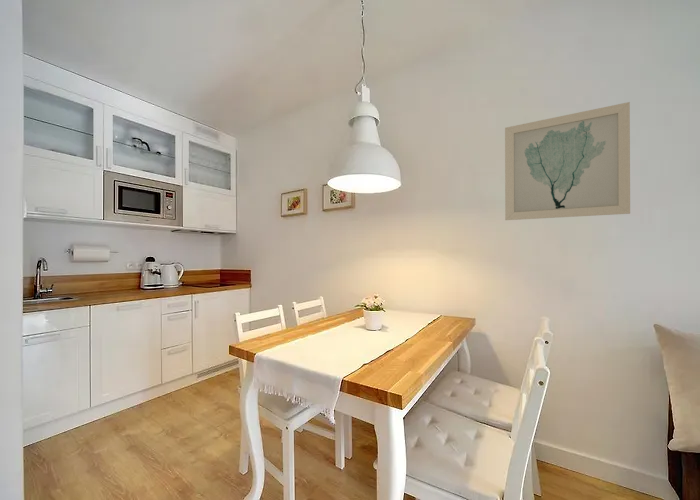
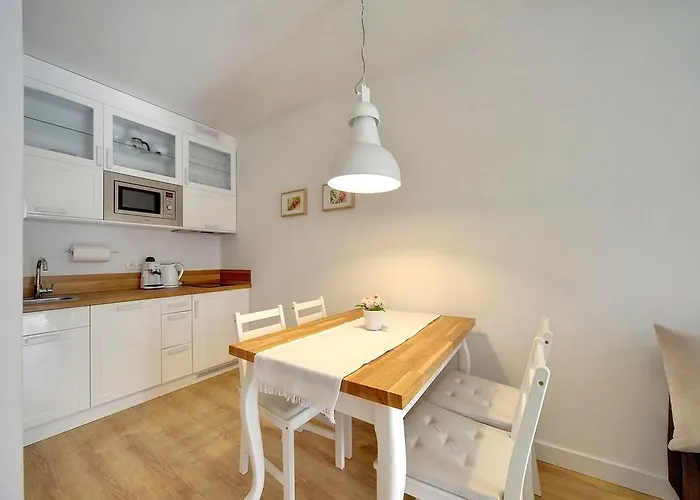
- wall art [504,101,631,221]
